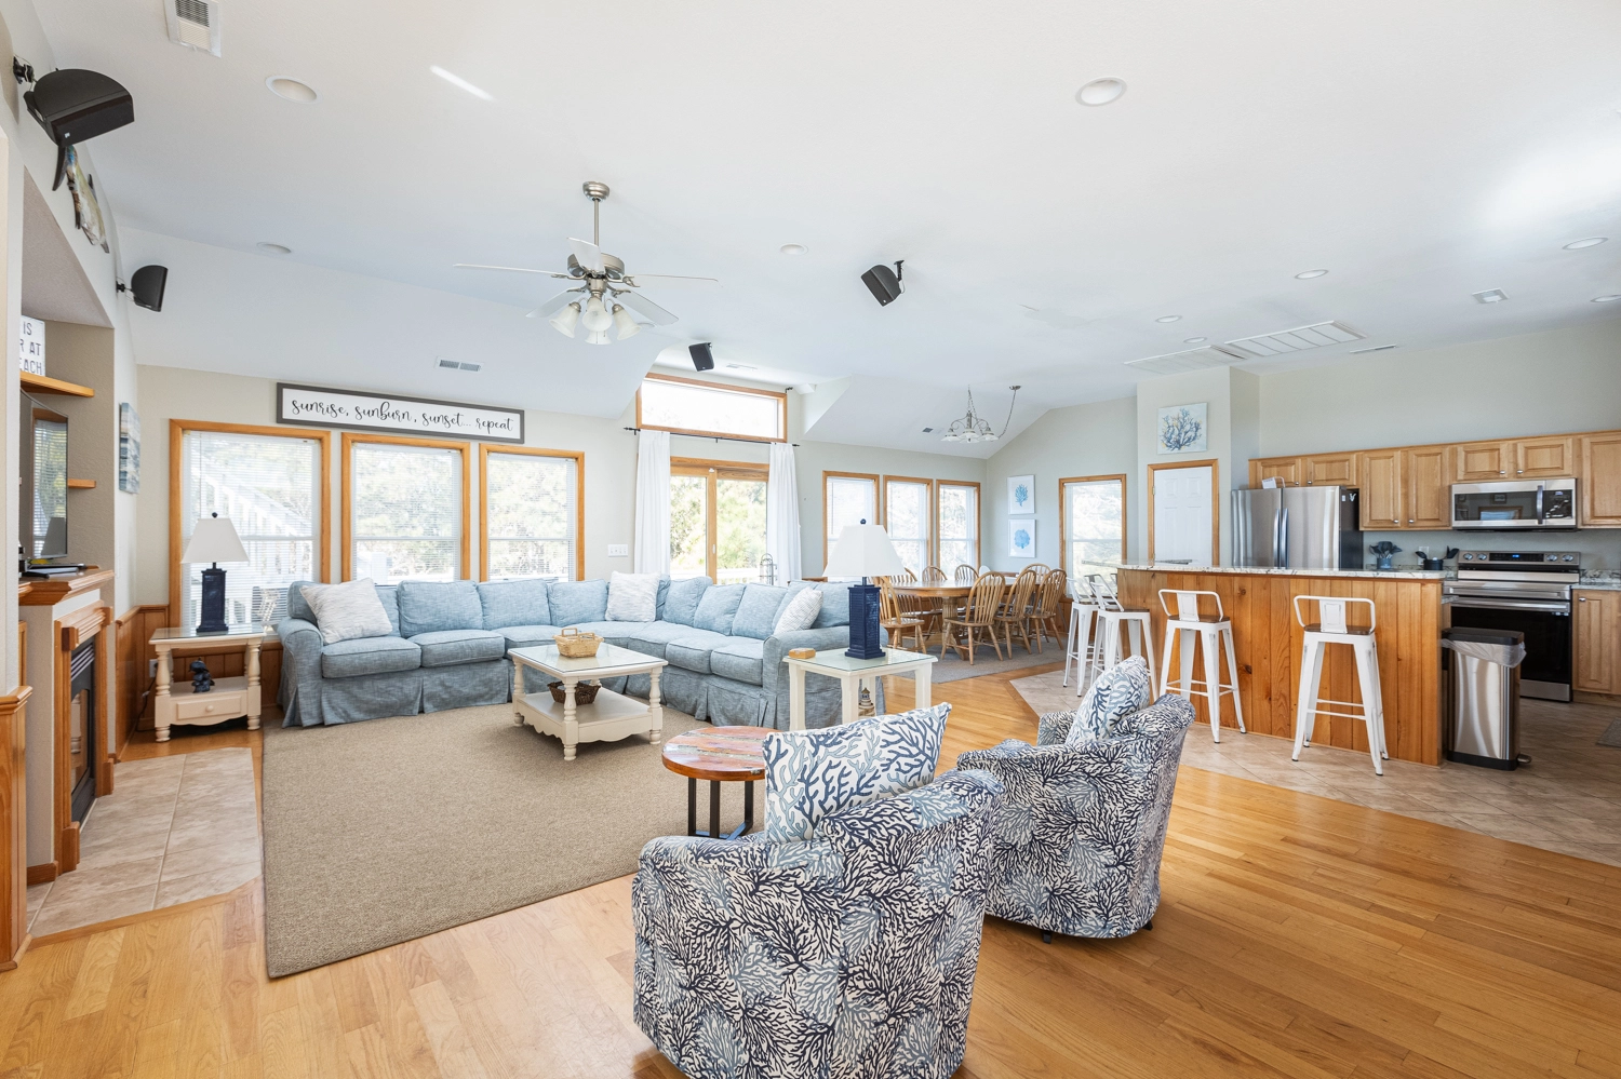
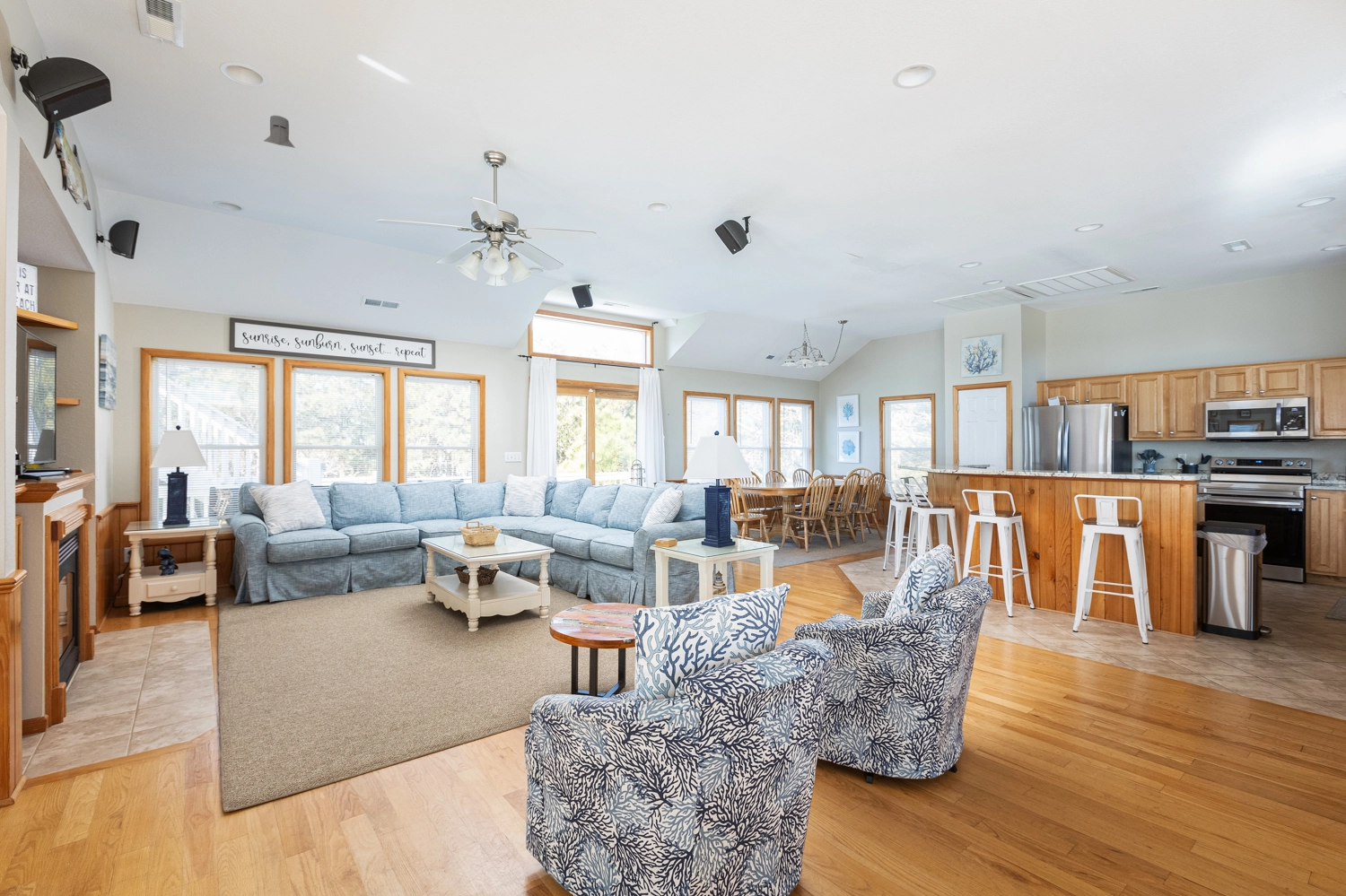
+ knight helmet [263,115,296,149]
